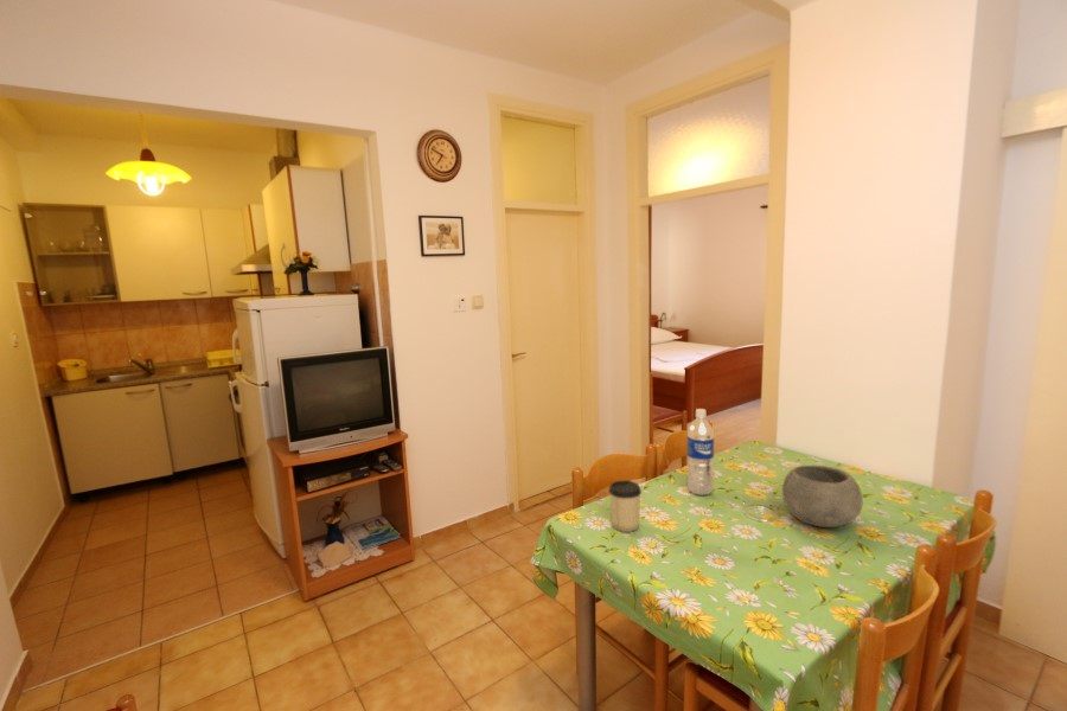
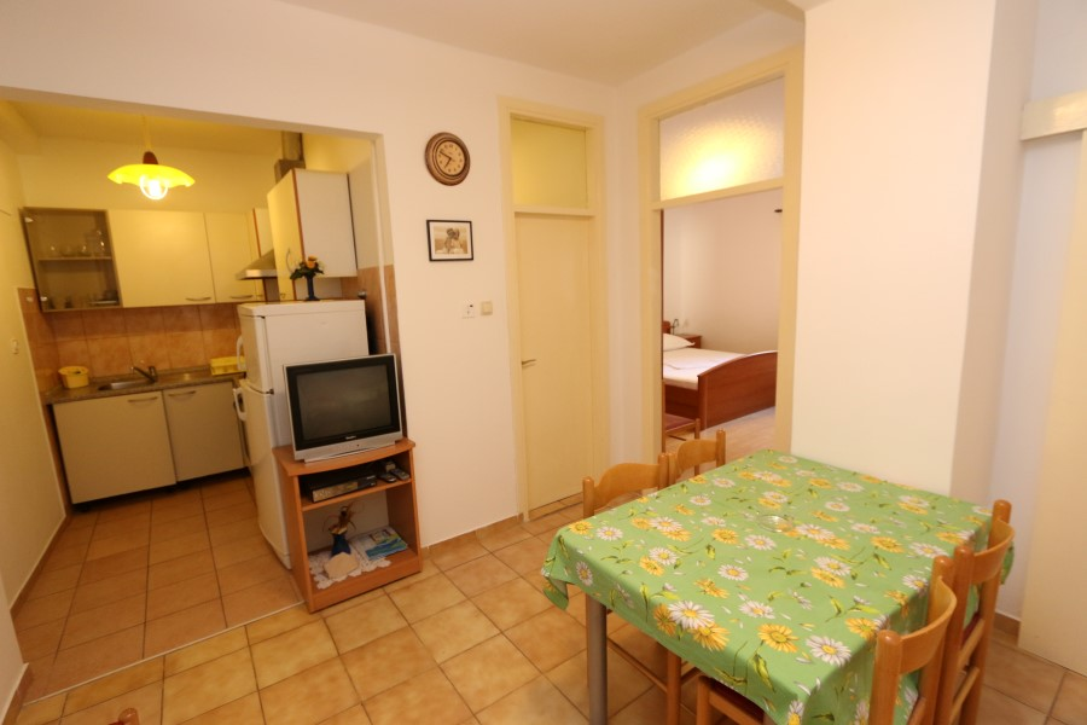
- water bottle [686,408,715,497]
- cup [608,480,643,533]
- bowl [781,465,864,529]
